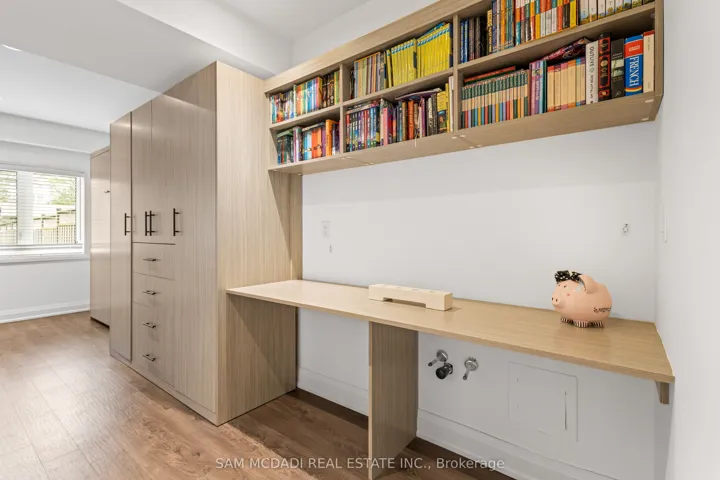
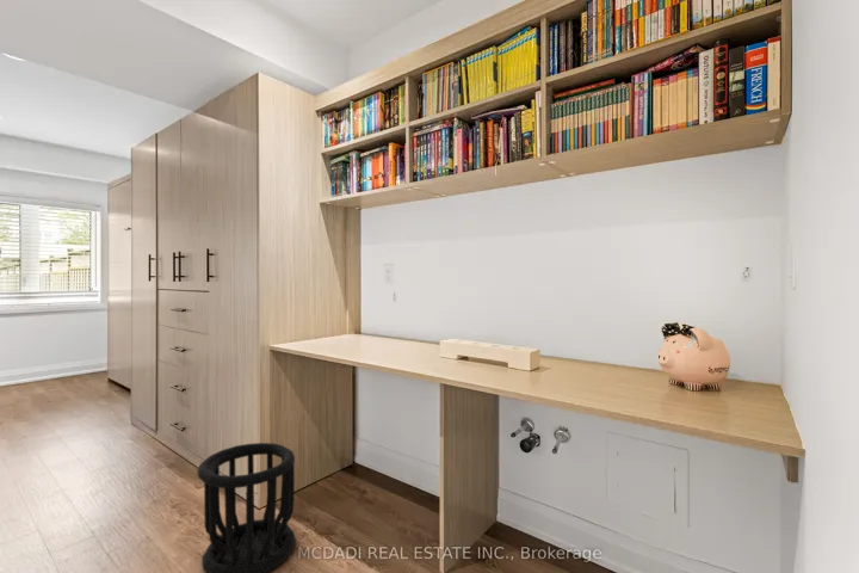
+ wastebasket [197,442,297,573]
